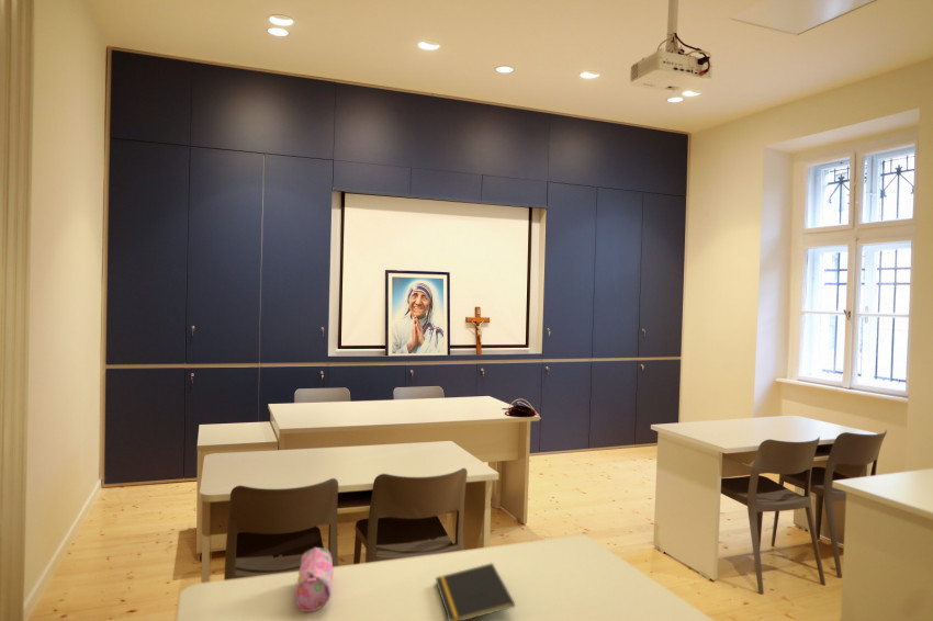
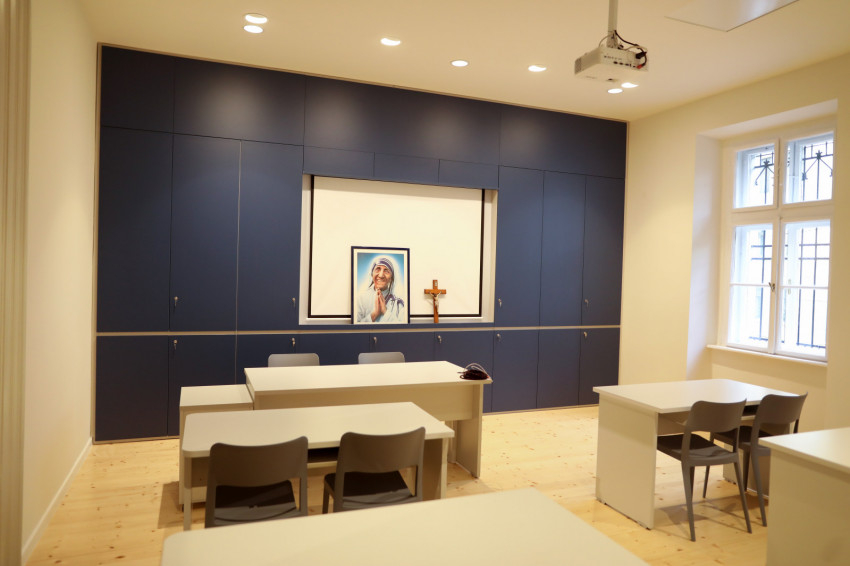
- pencil case [294,546,334,613]
- notepad [435,562,516,621]
